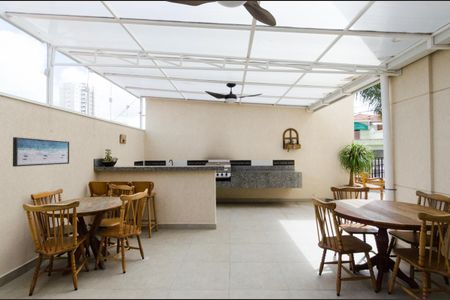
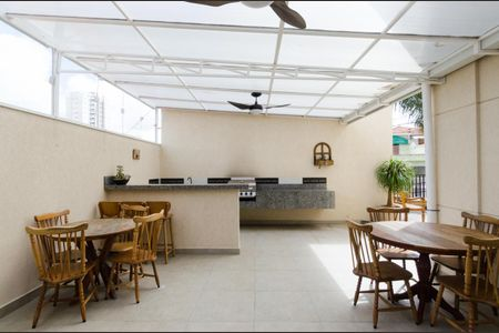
- wall art [12,136,70,168]
